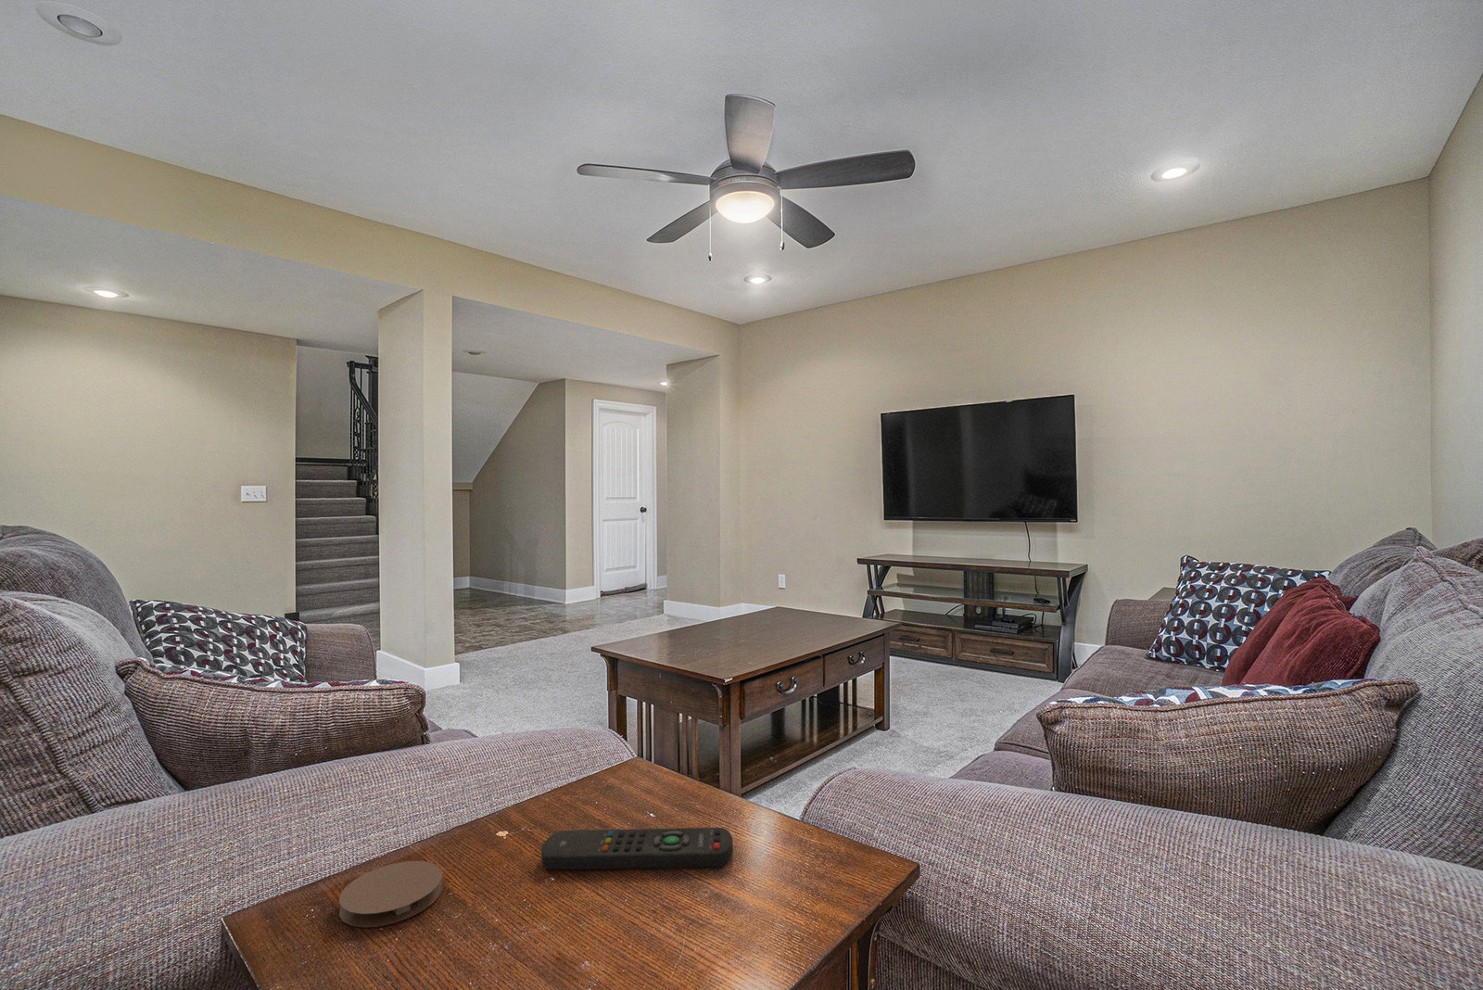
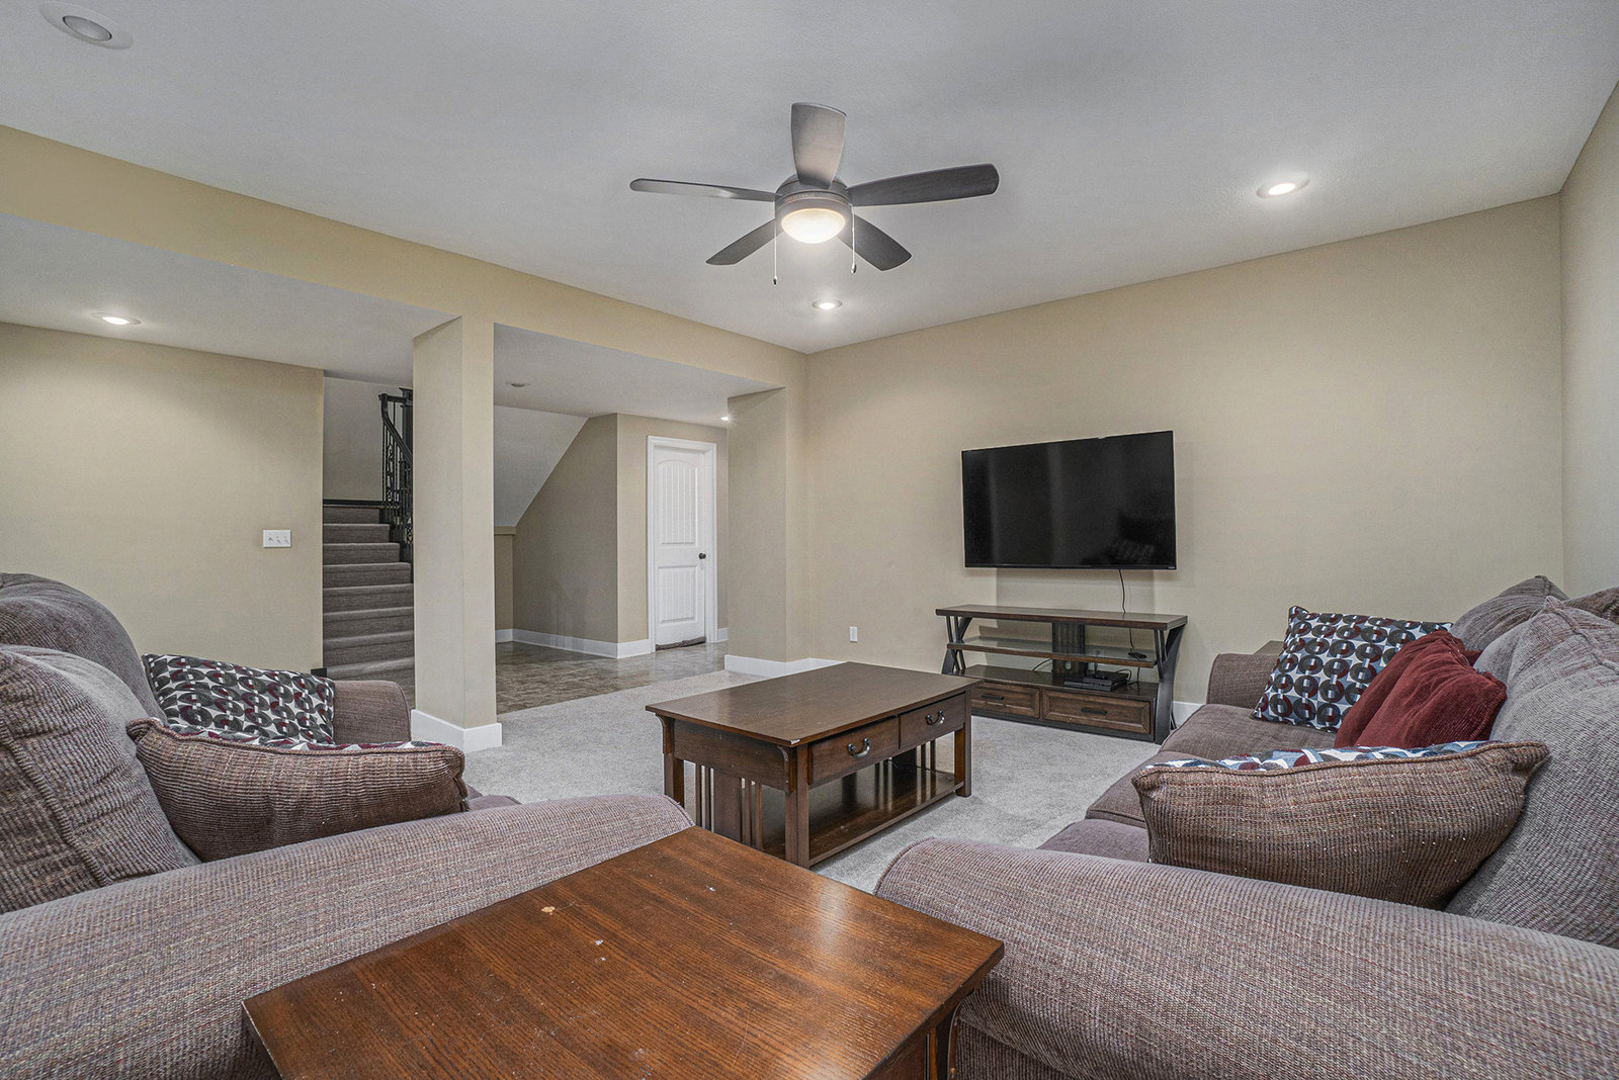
- coaster [338,861,444,928]
- remote control [540,826,734,871]
